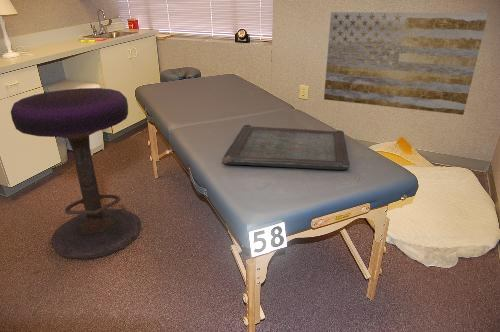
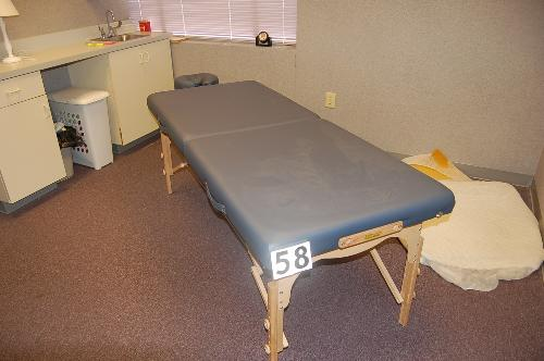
- stool [10,87,142,260]
- serving tray [221,124,350,171]
- wall art [323,11,489,116]
